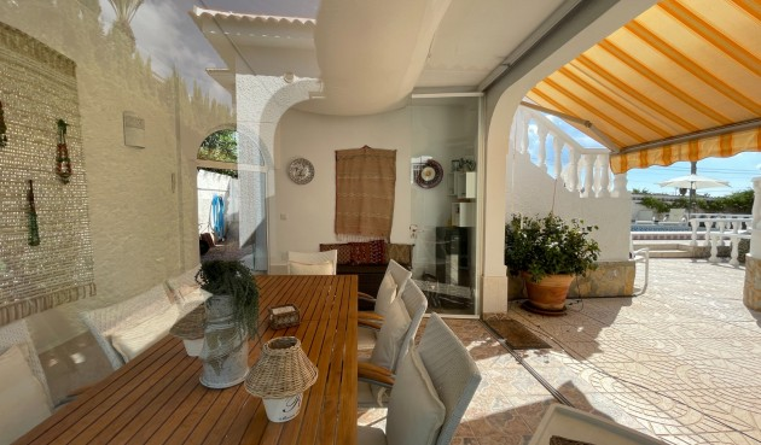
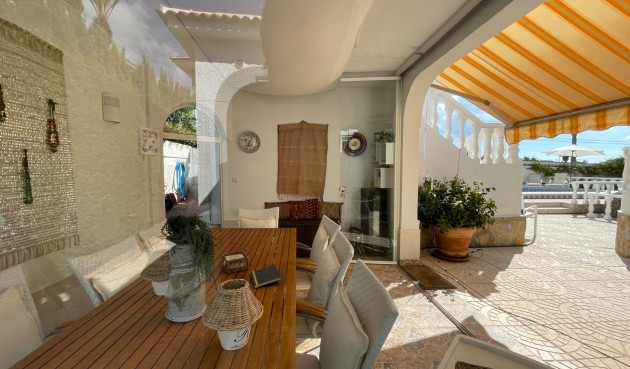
+ wall ornament [137,125,160,157]
+ notepad [249,264,283,289]
